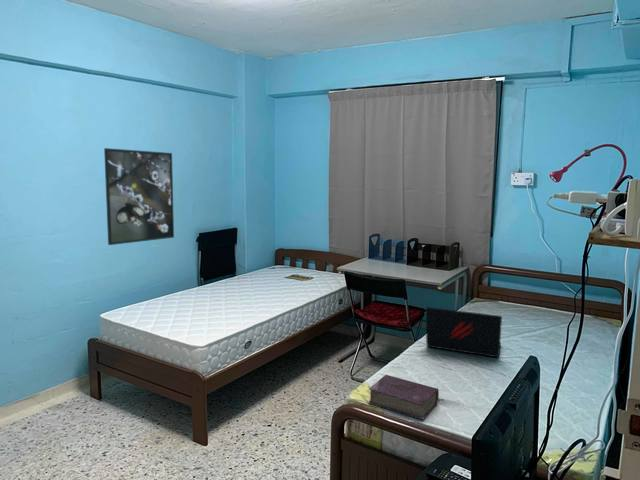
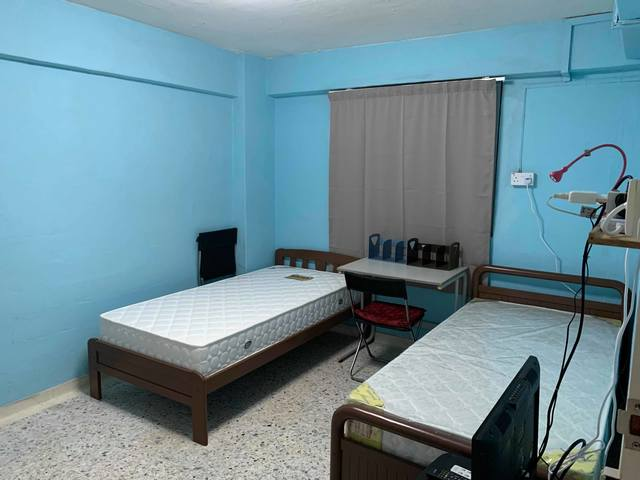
- laptop [425,306,503,358]
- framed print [103,147,175,246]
- book [368,374,440,421]
